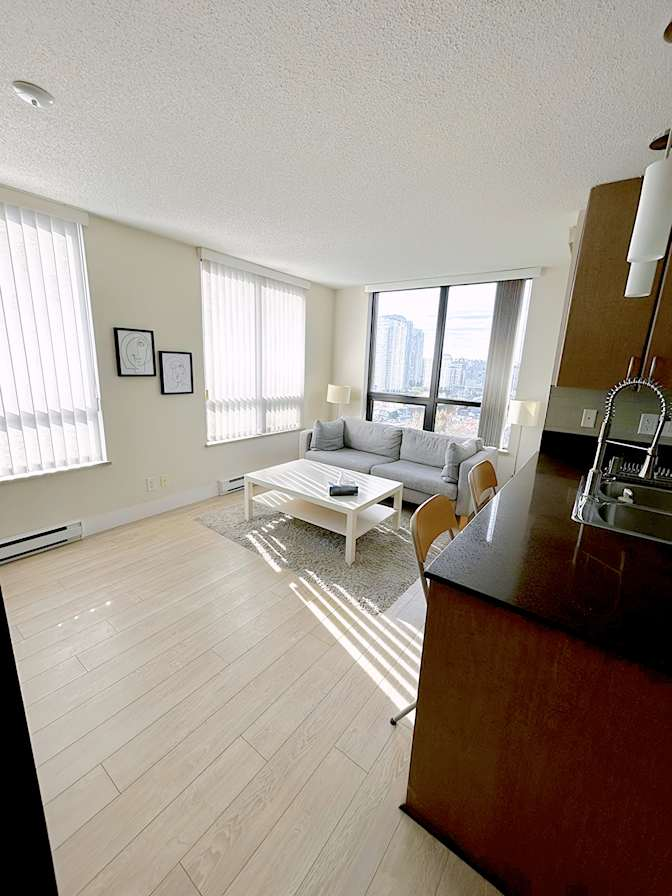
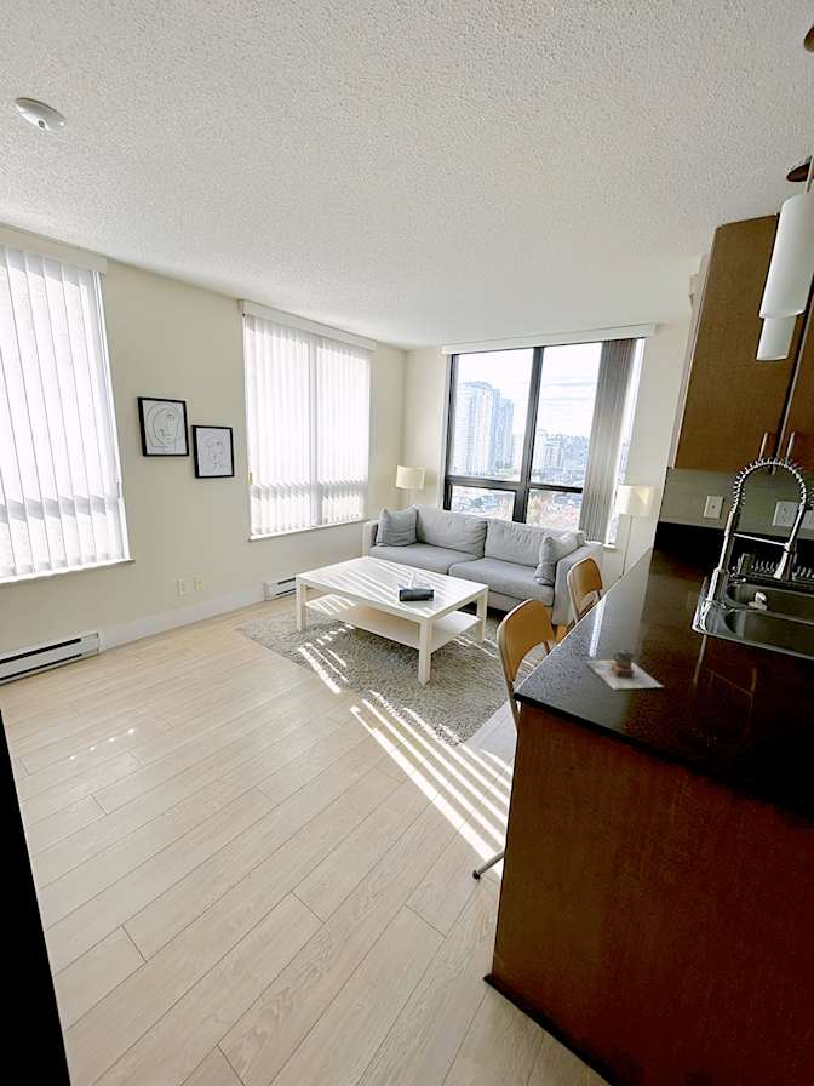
+ teapot [584,647,665,691]
